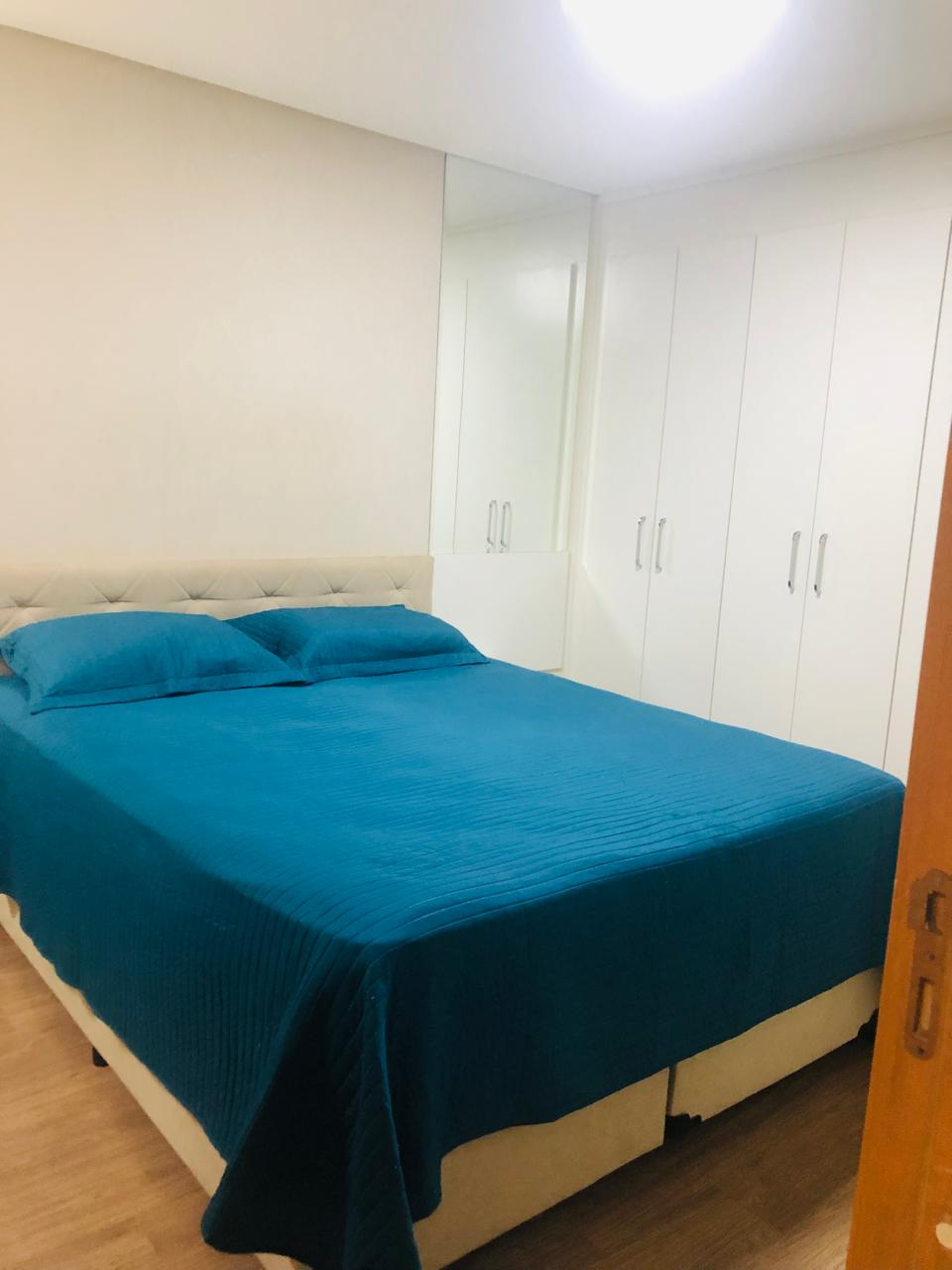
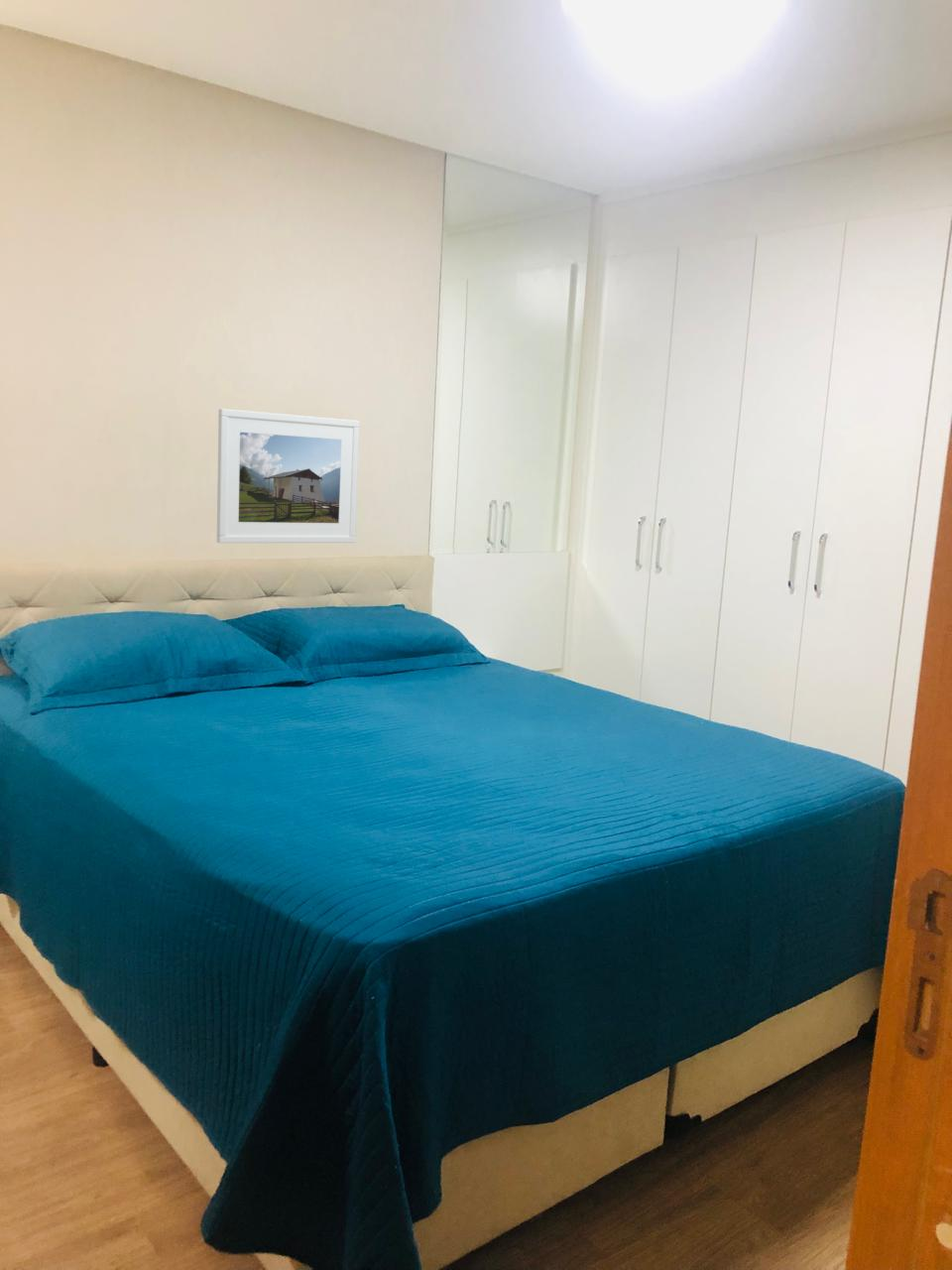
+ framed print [216,408,361,544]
